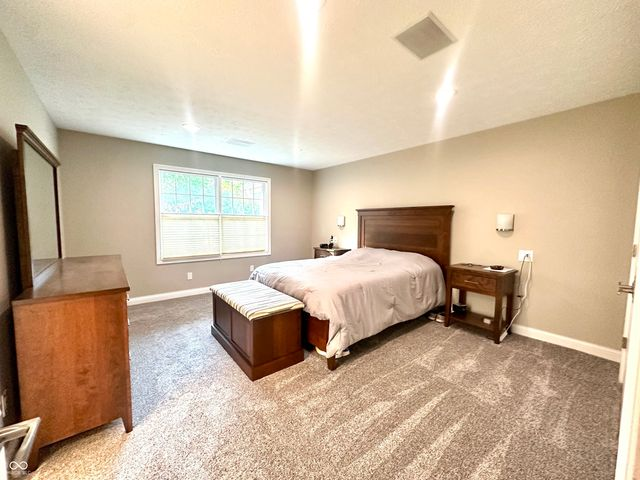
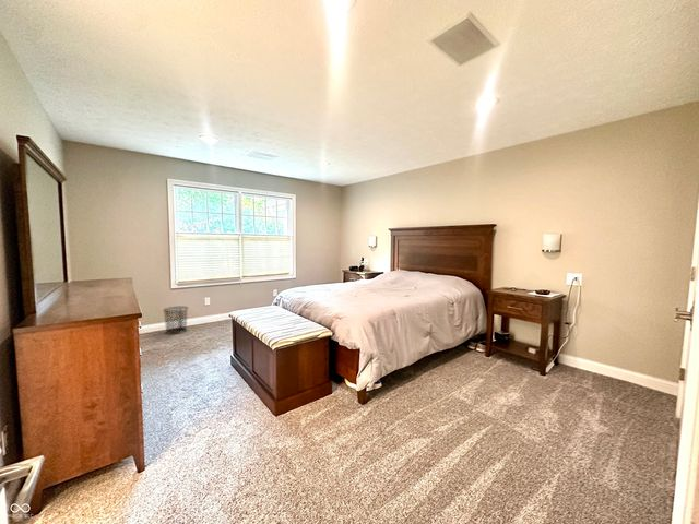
+ trash can [162,306,189,335]
